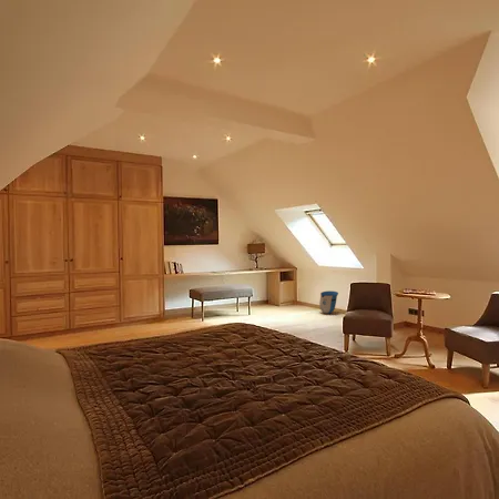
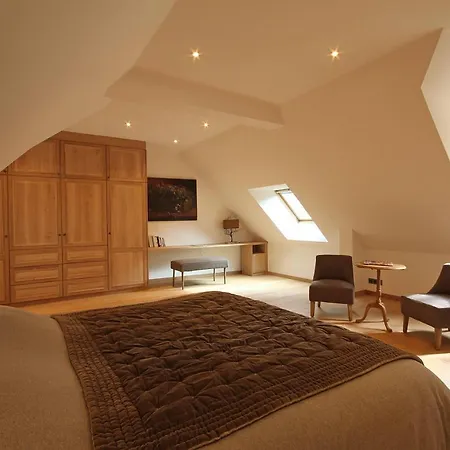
- sun visor [318,291,339,315]
